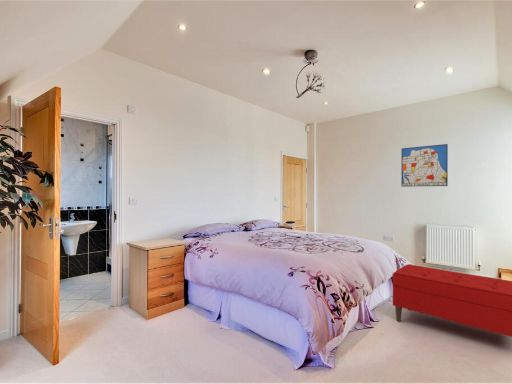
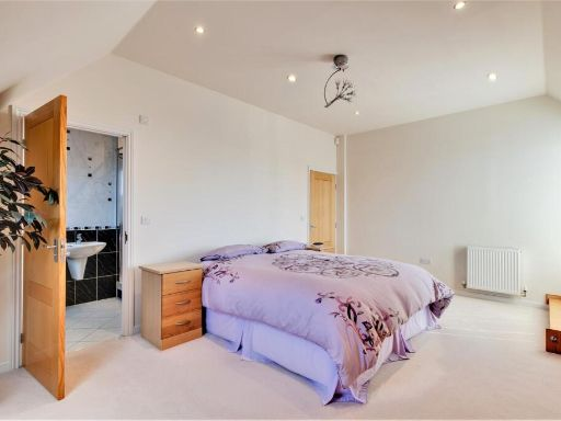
- wall art [401,143,449,188]
- bench [392,263,512,338]
